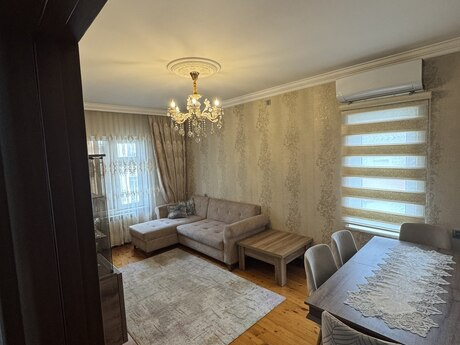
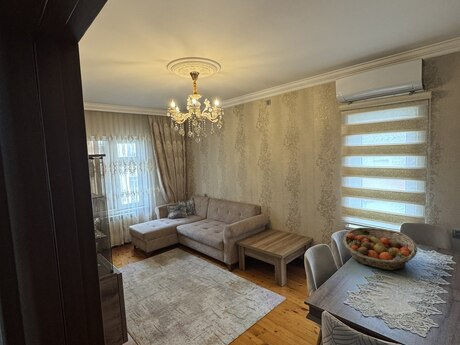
+ fruit basket [342,227,418,271]
